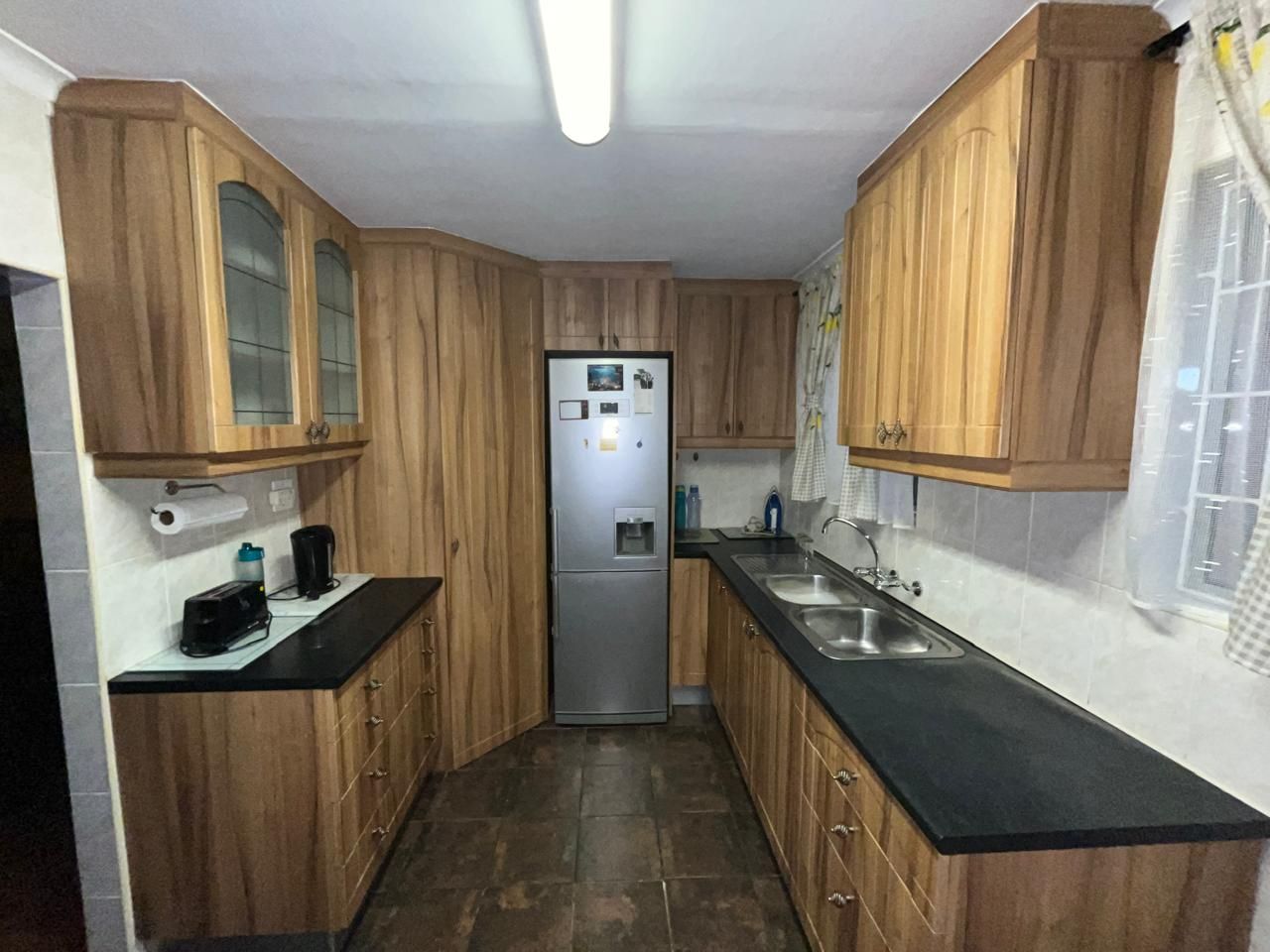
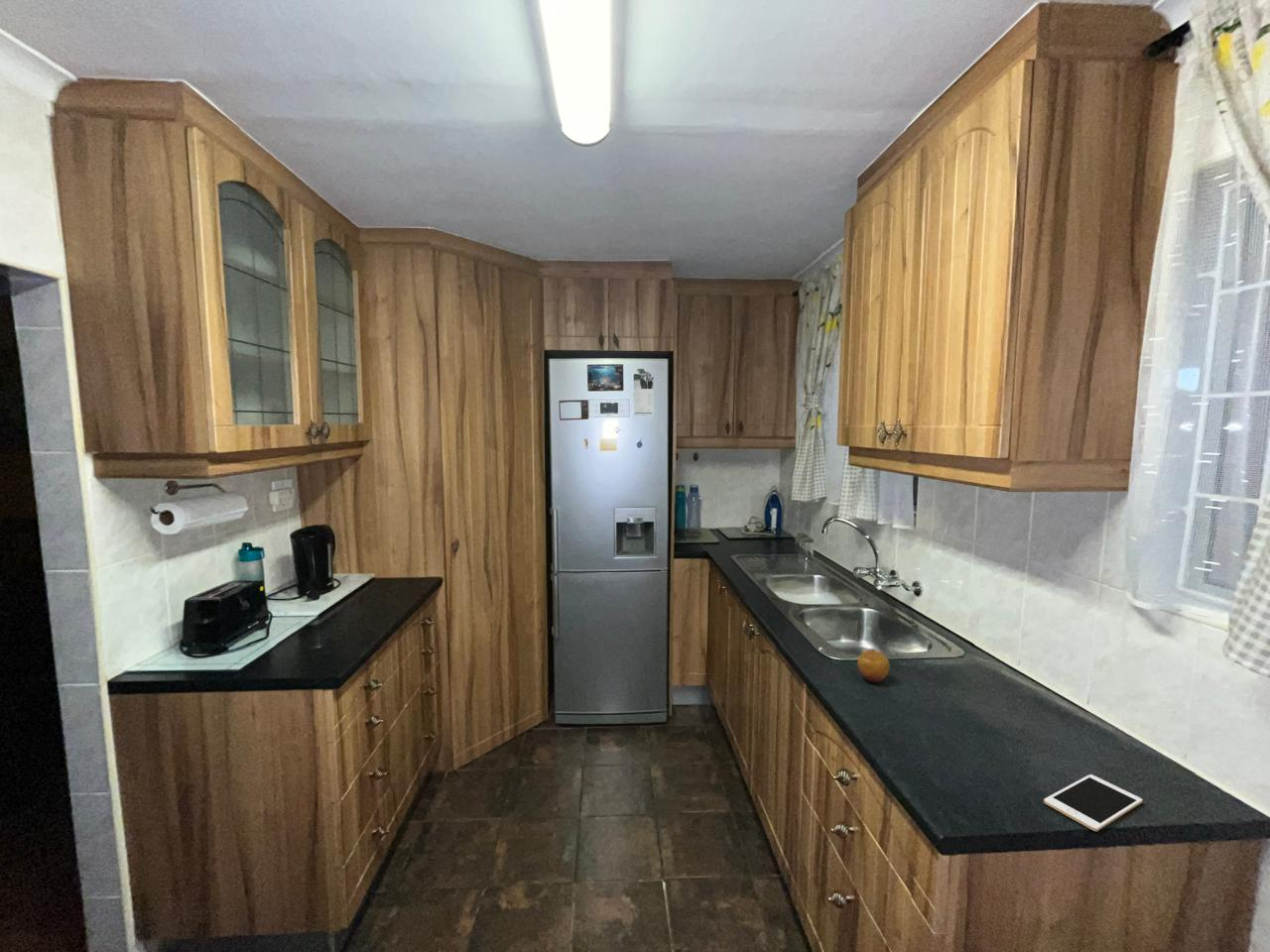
+ cell phone [1043,773,1144,832]
+ fruit [856,648,891,684]
